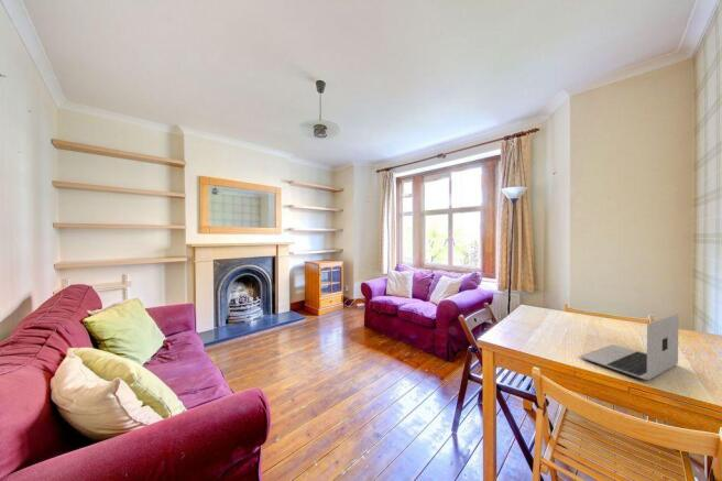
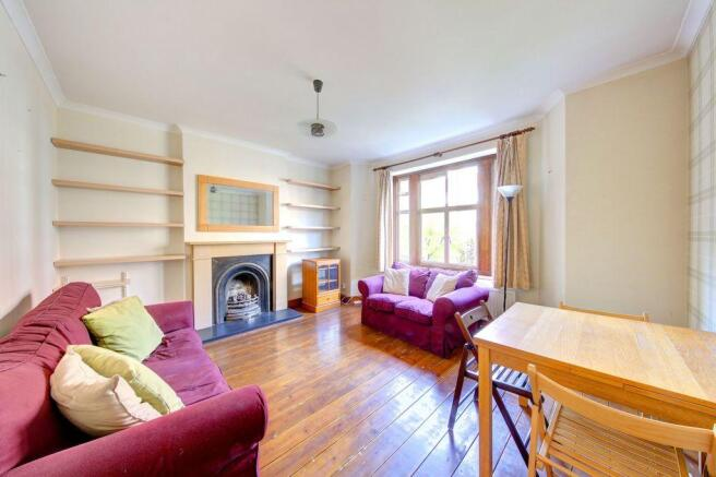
- laptop [579,313,679,381]
